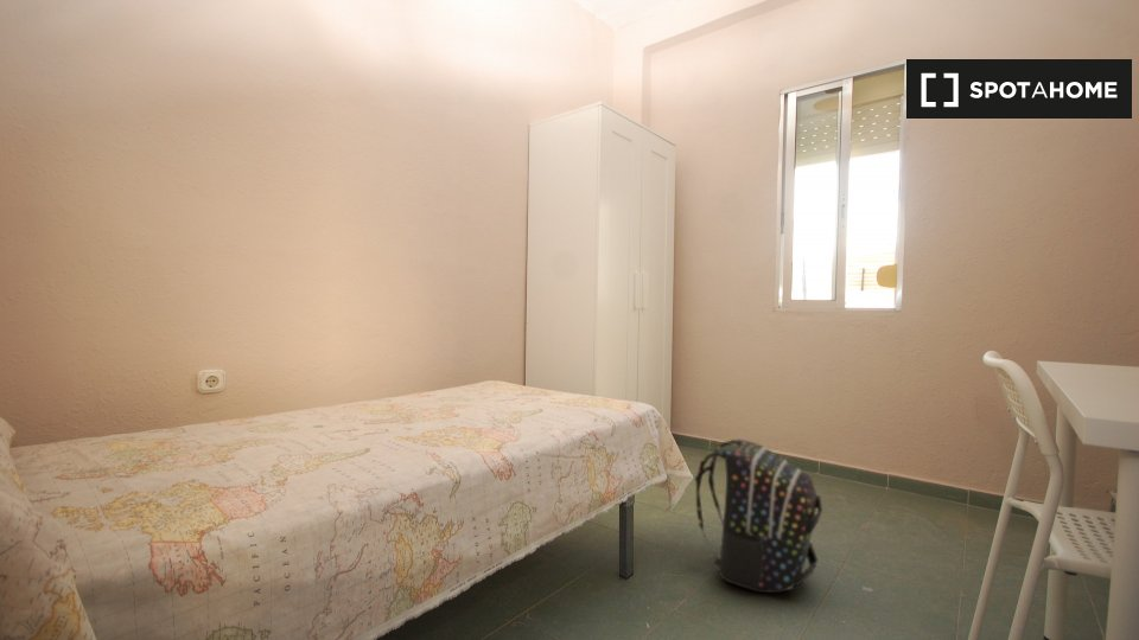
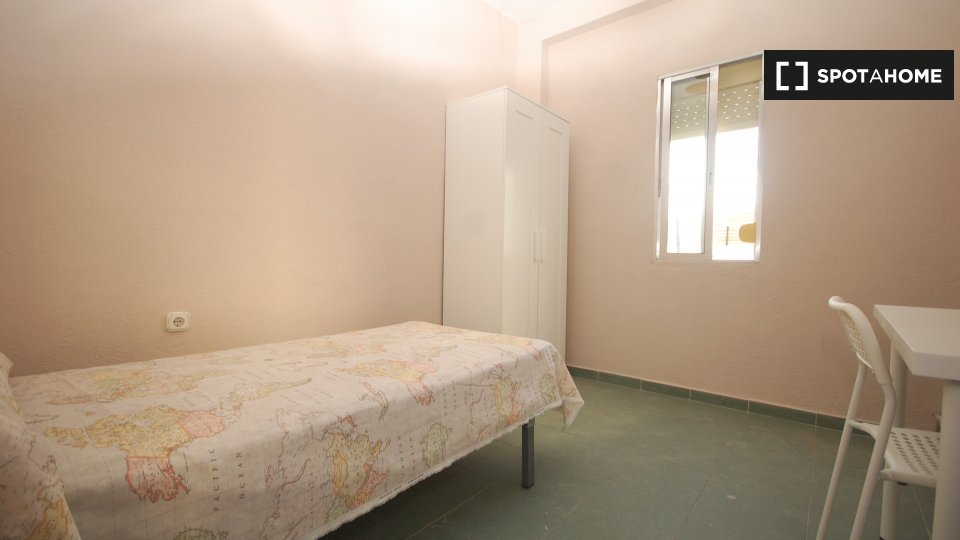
- backpack [693,439,823,594]
